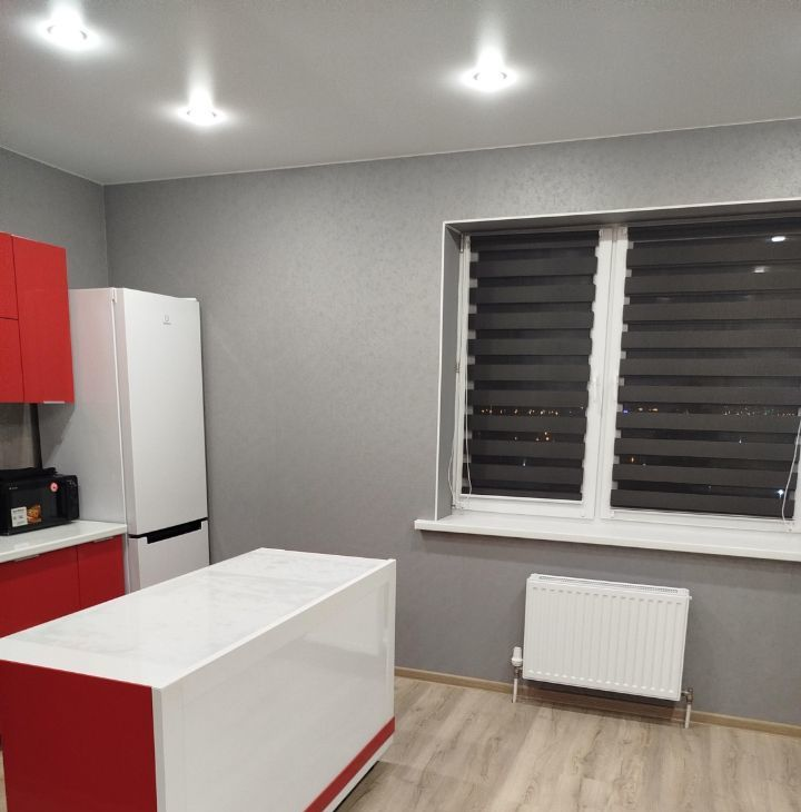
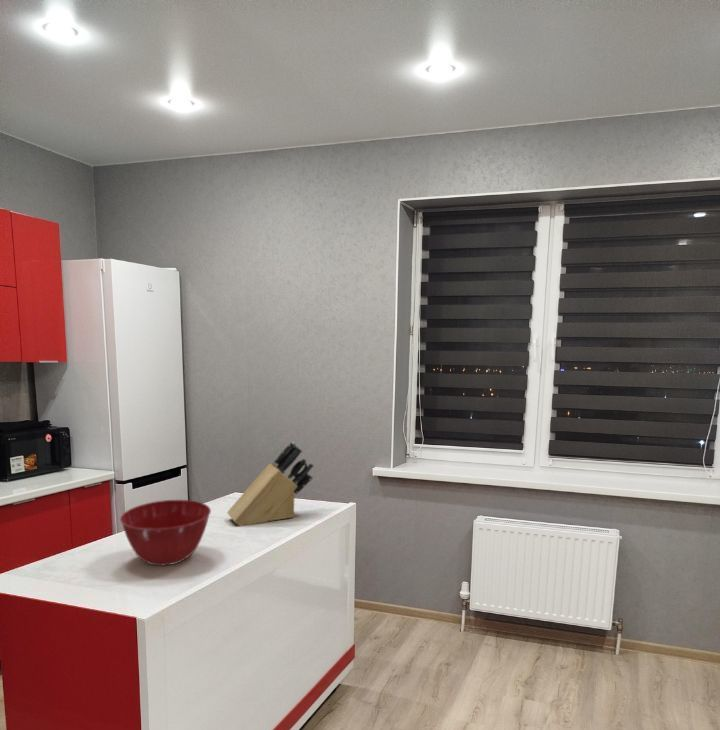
+ mixing bowl [119,499,212,567]
+ knife block [226,441,315,527]
